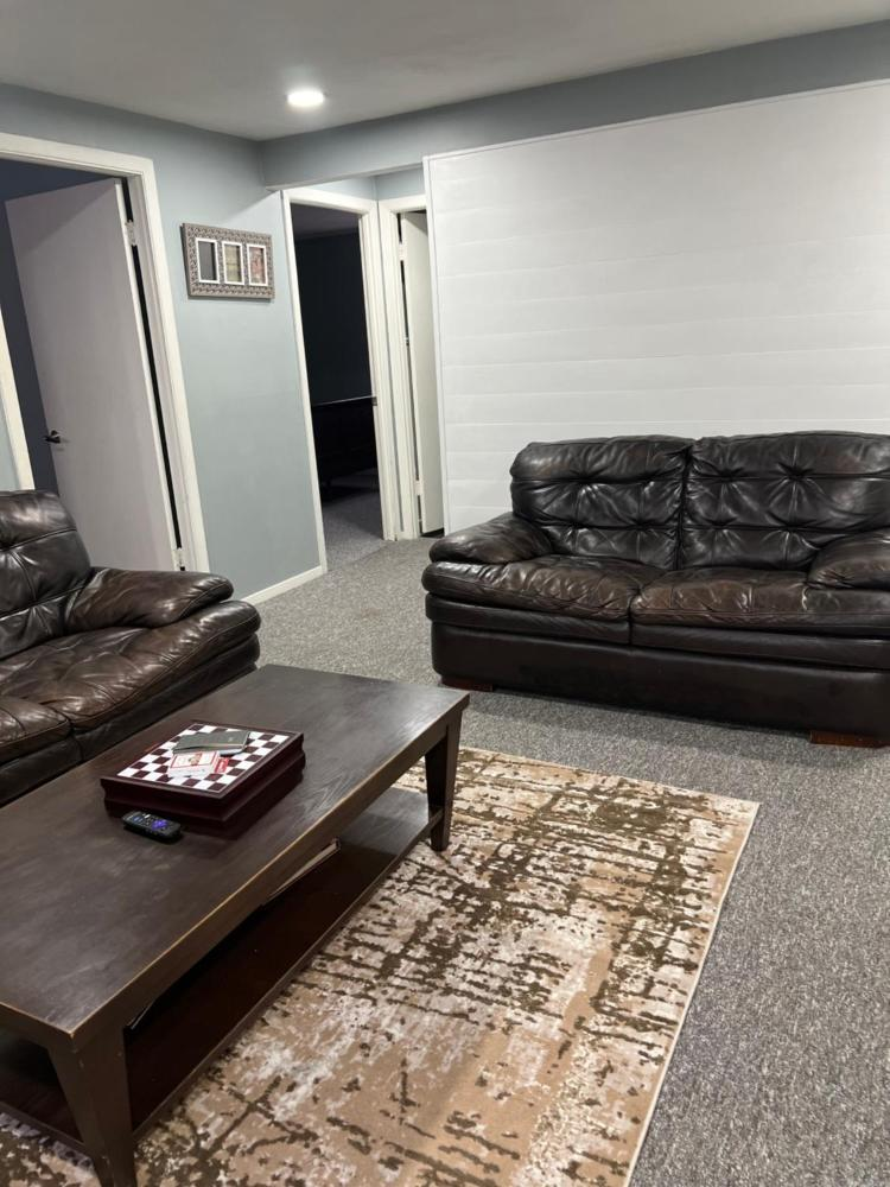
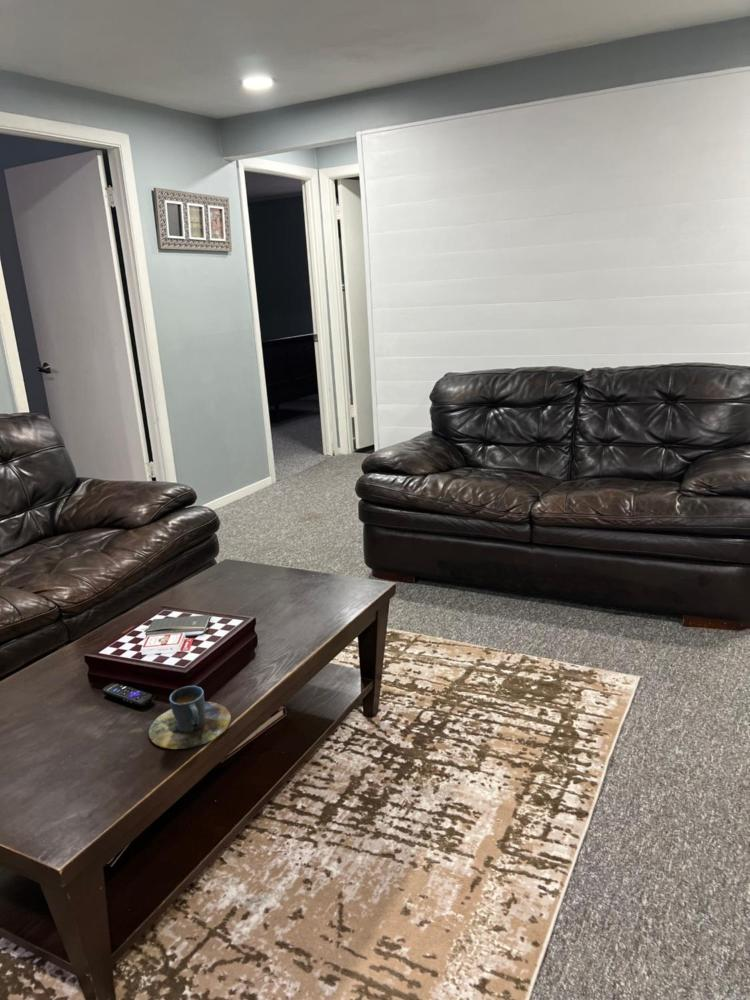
+ cup [148,685,232,750]
